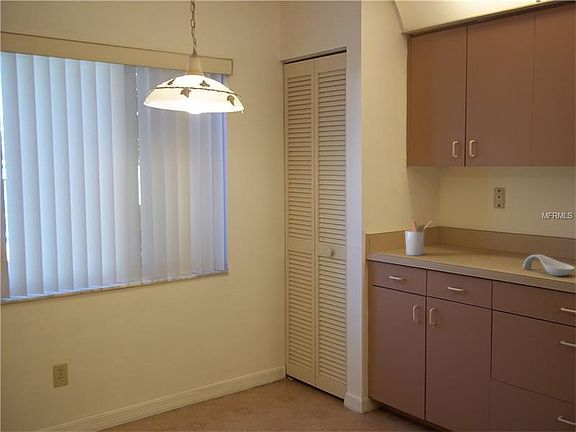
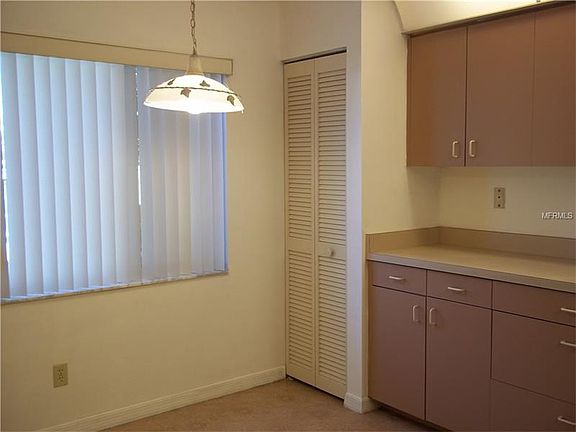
- utensil holder [404,218,434,256]
- spoon rest [522,254,576,277]
